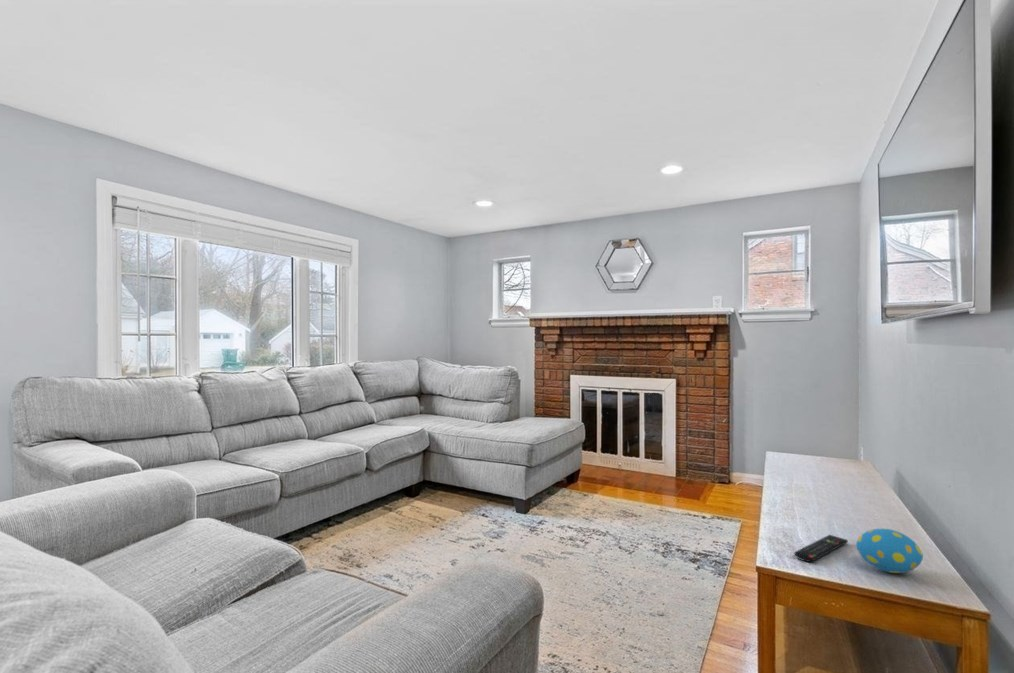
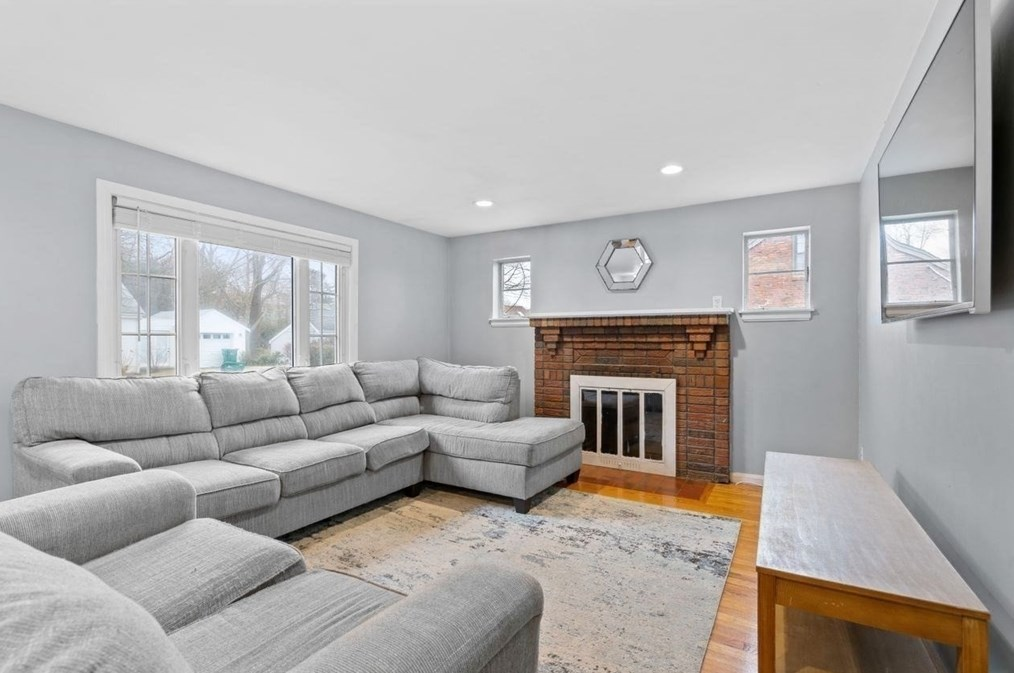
- remote control [794,534,849,563]
- decorative egg [855,527,924,574]
